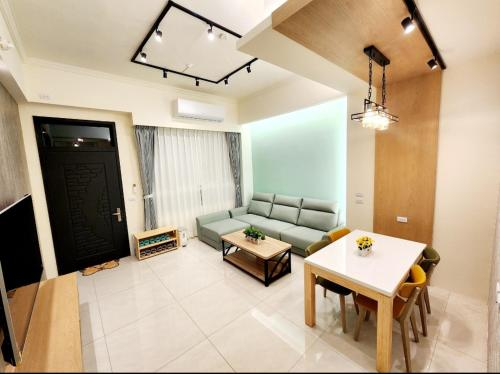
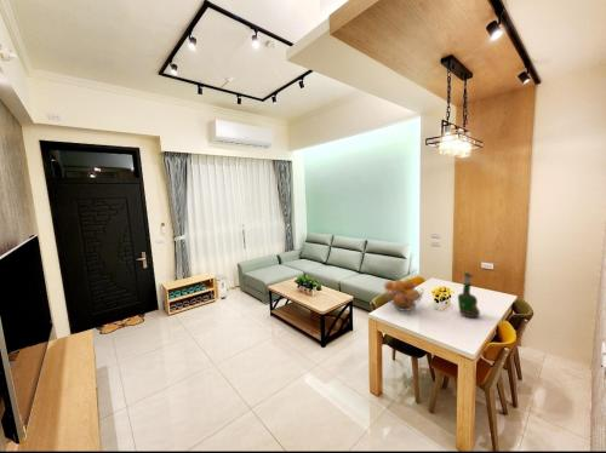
+ fruit basket [382,279,425,312]
+ grog bottle [457,271,481,319]
